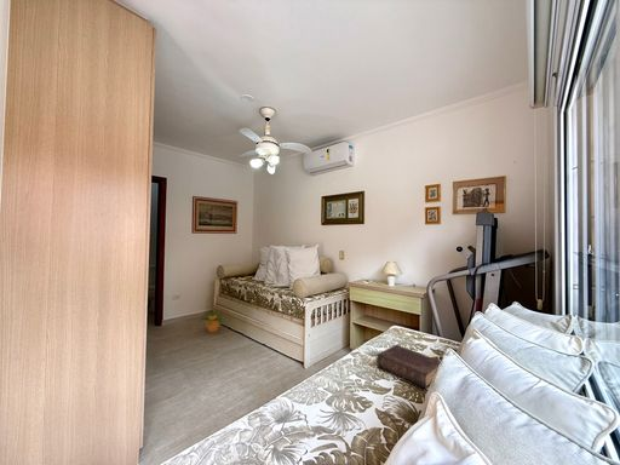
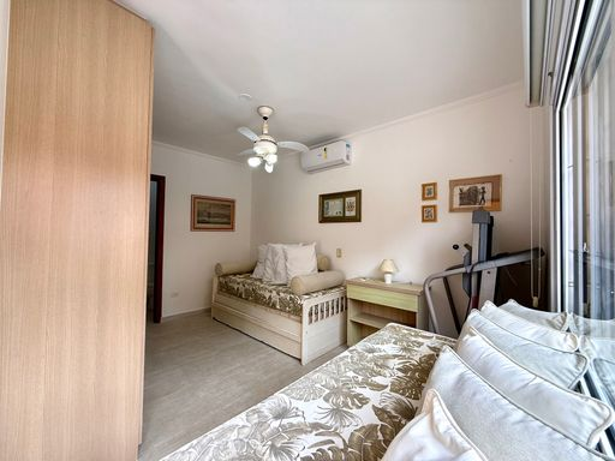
- potted plant [196,310,224,333]
- book [375,344,442,390]
